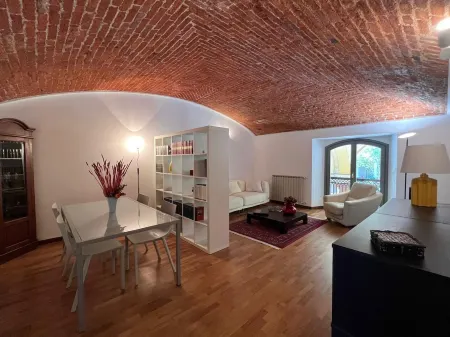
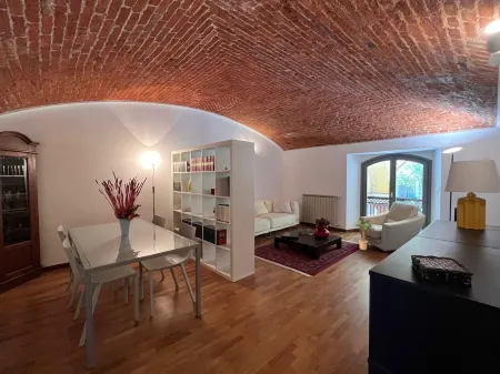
+ potted plant [353,219,373,251]
